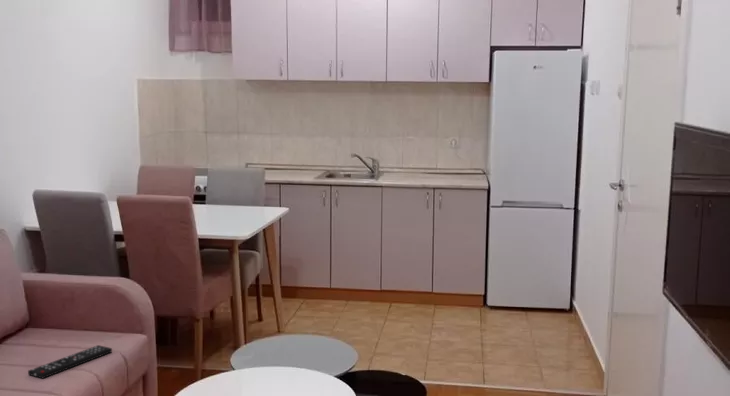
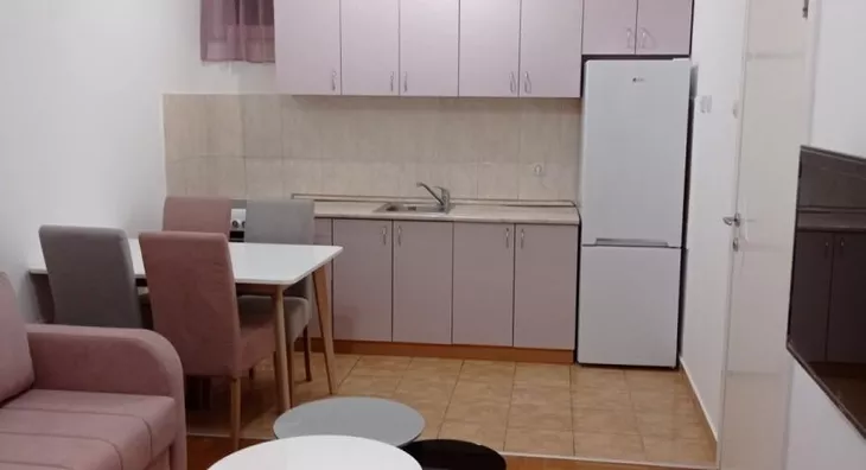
- remote control [27,344,113,380]
